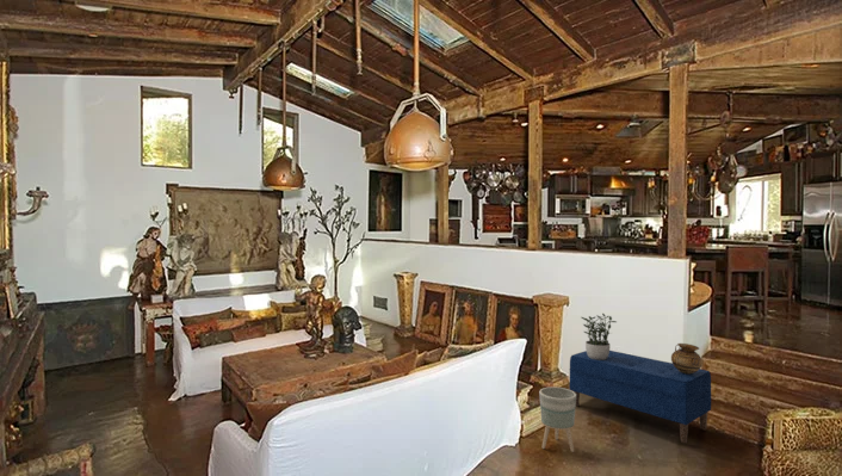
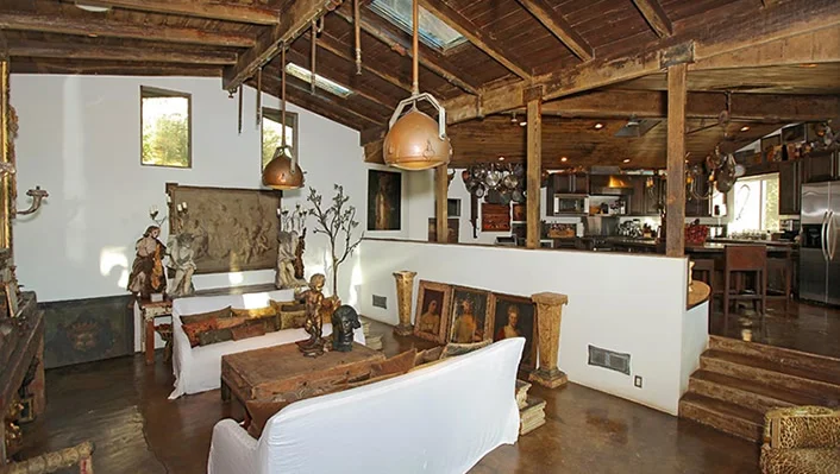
- ceramic pot [670,342,704,375]
- planter [538,385,576,453]
- bench [569,350,712,444]
- potted plant [581,313,618,360]
